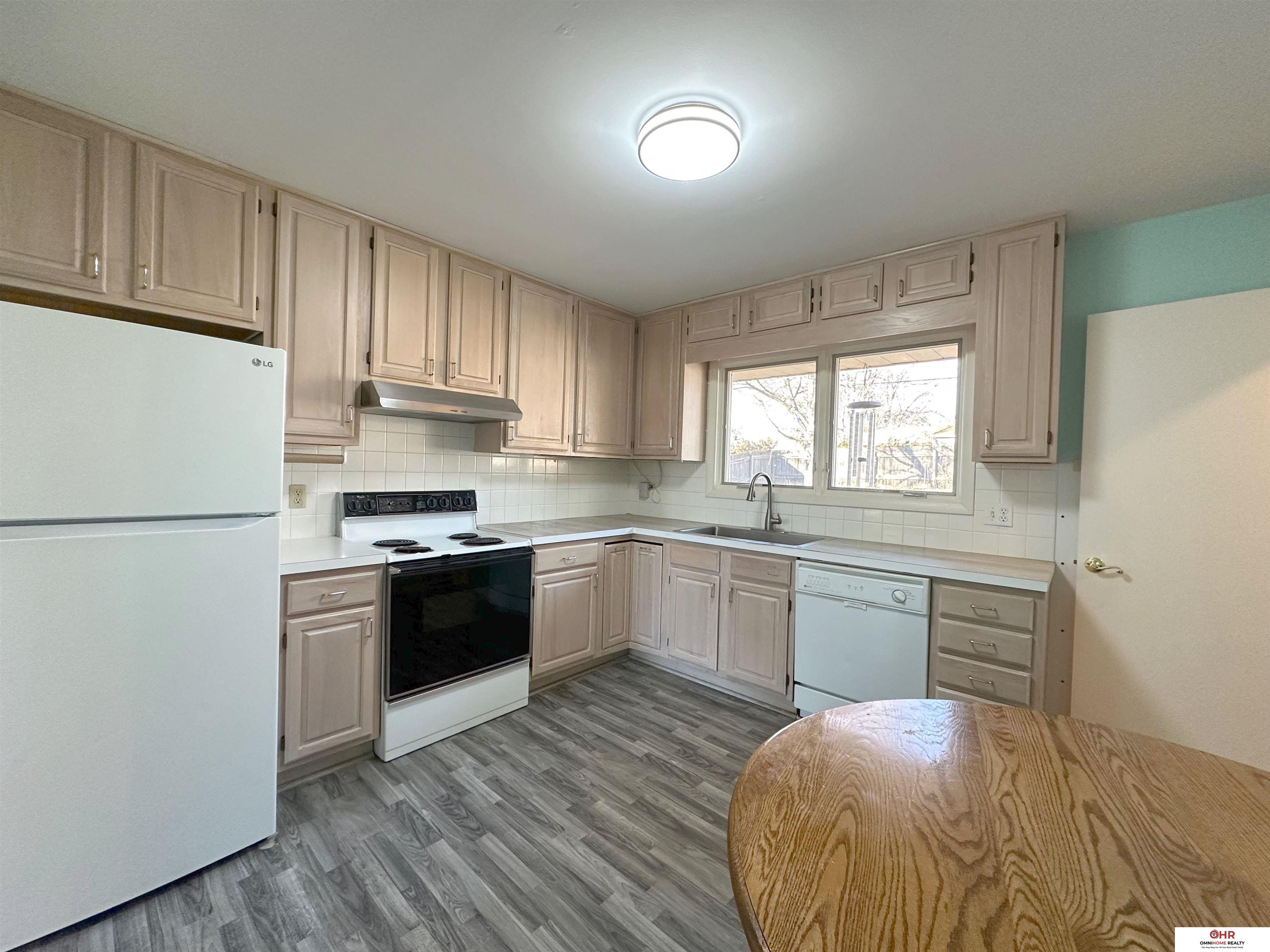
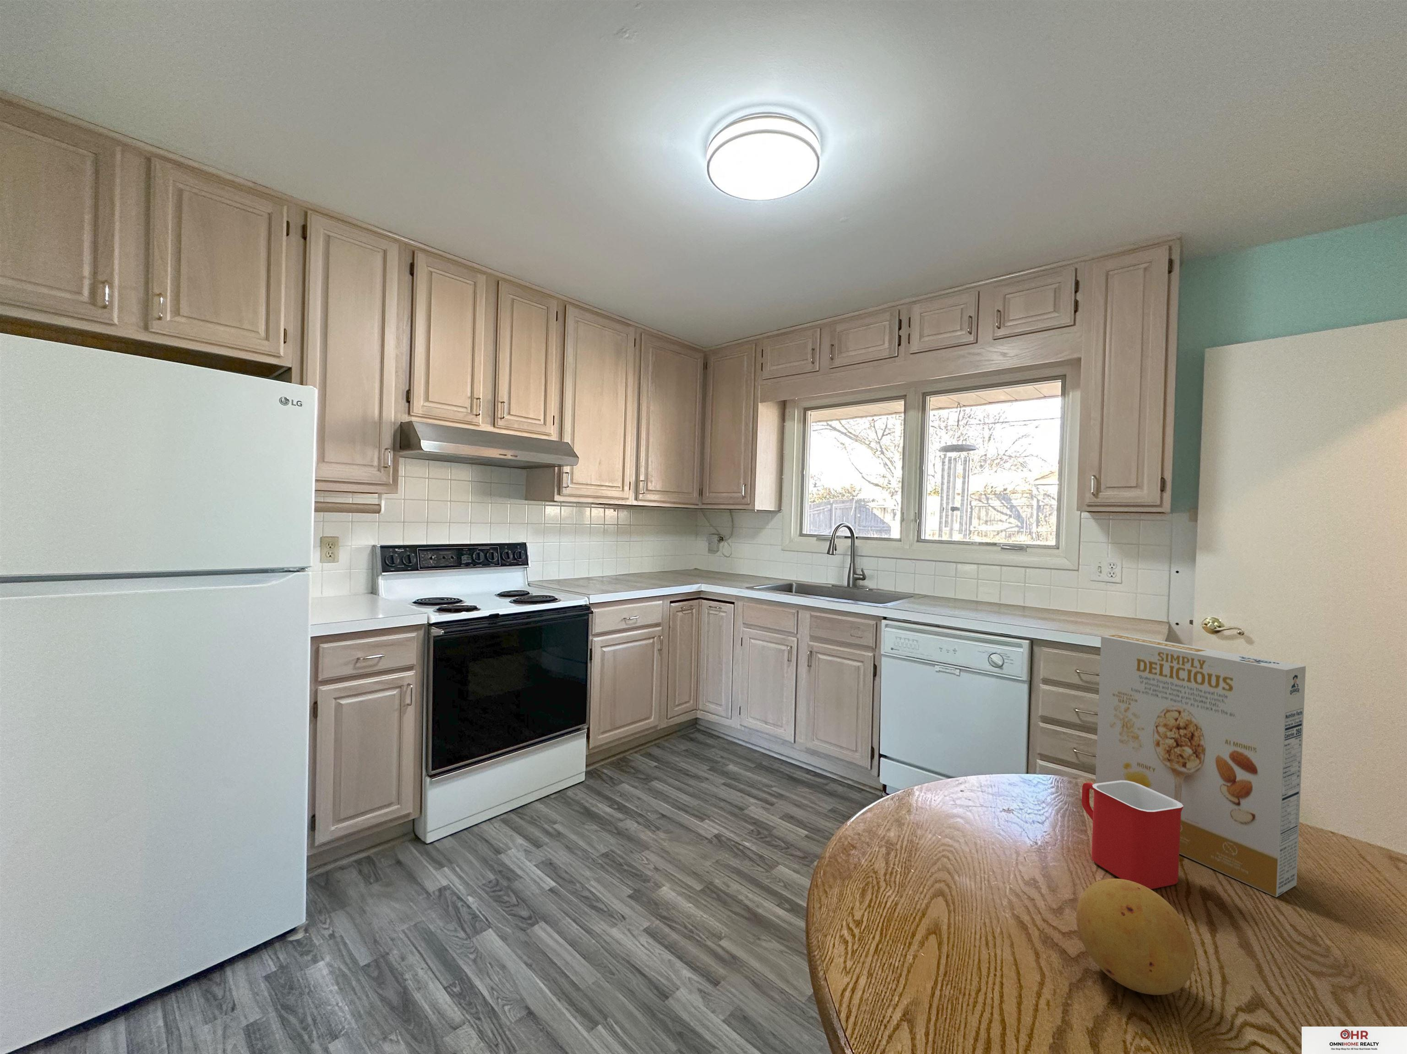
+ cereal box [1095,633,1306,898]
+ fruit [1076,878,1195,995]
+ mug [1081,781,1183,890]
